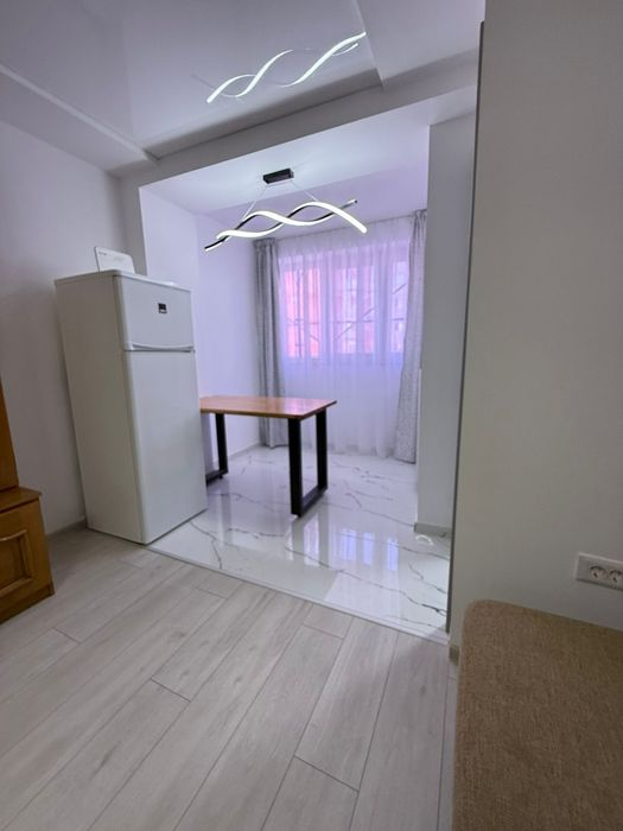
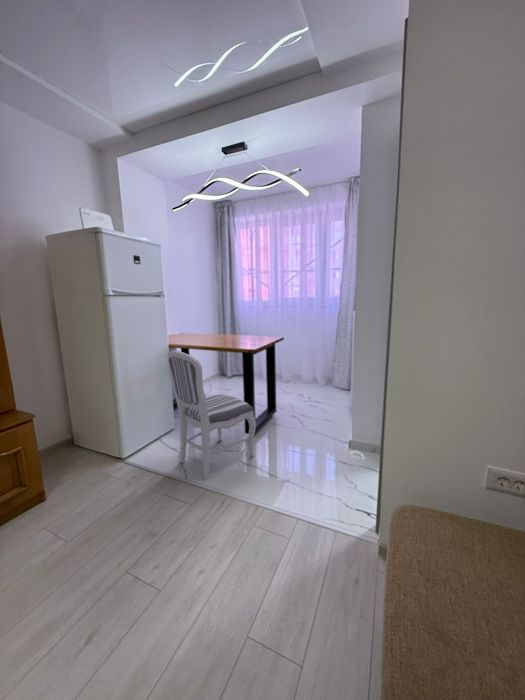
+ dining chair [167,350,257,481]
